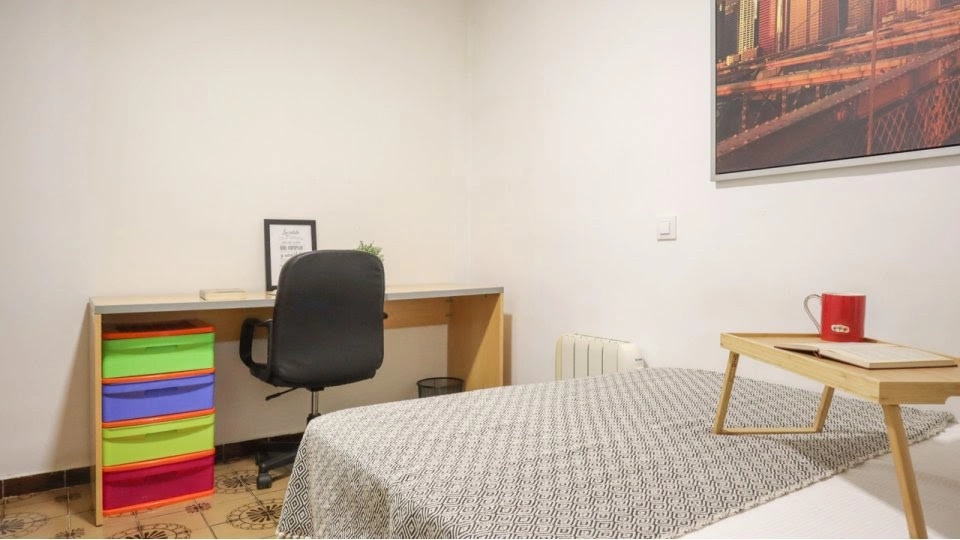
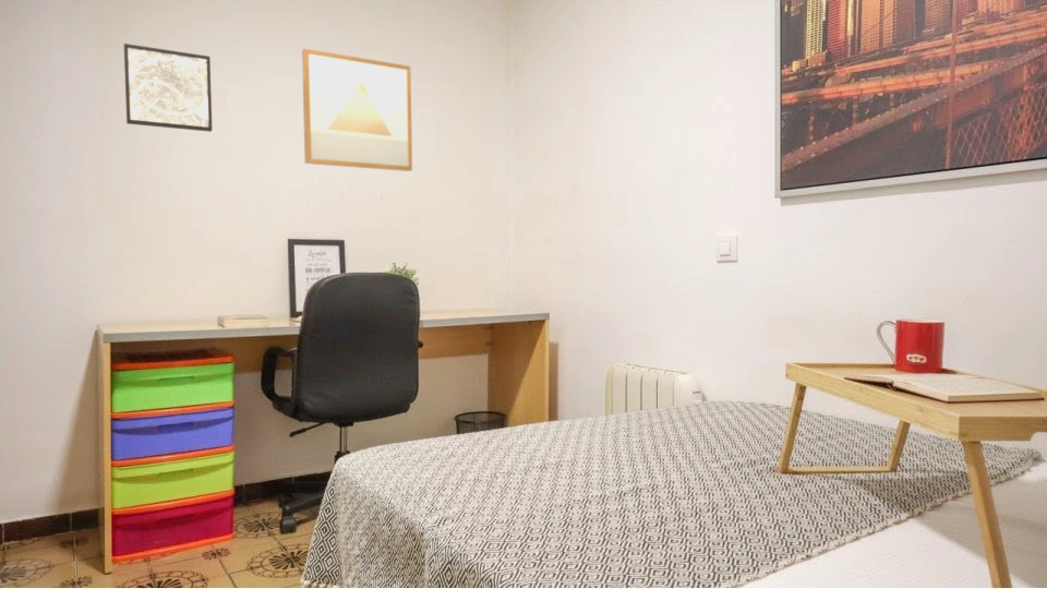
+ wall art [123,43,214,133]
+ wall art [301,47,413,172]
